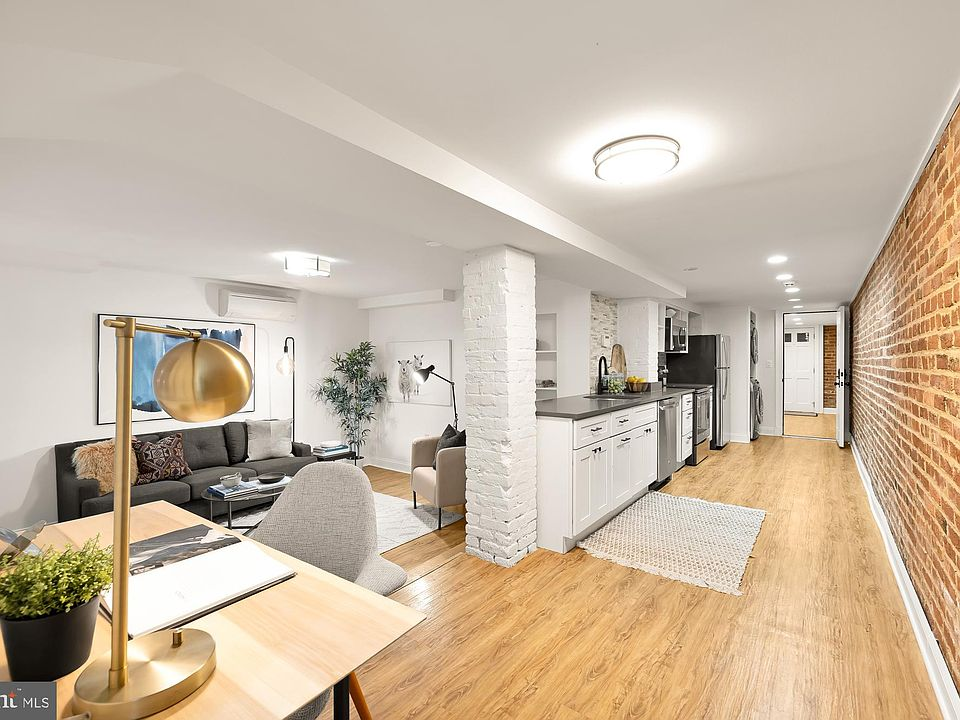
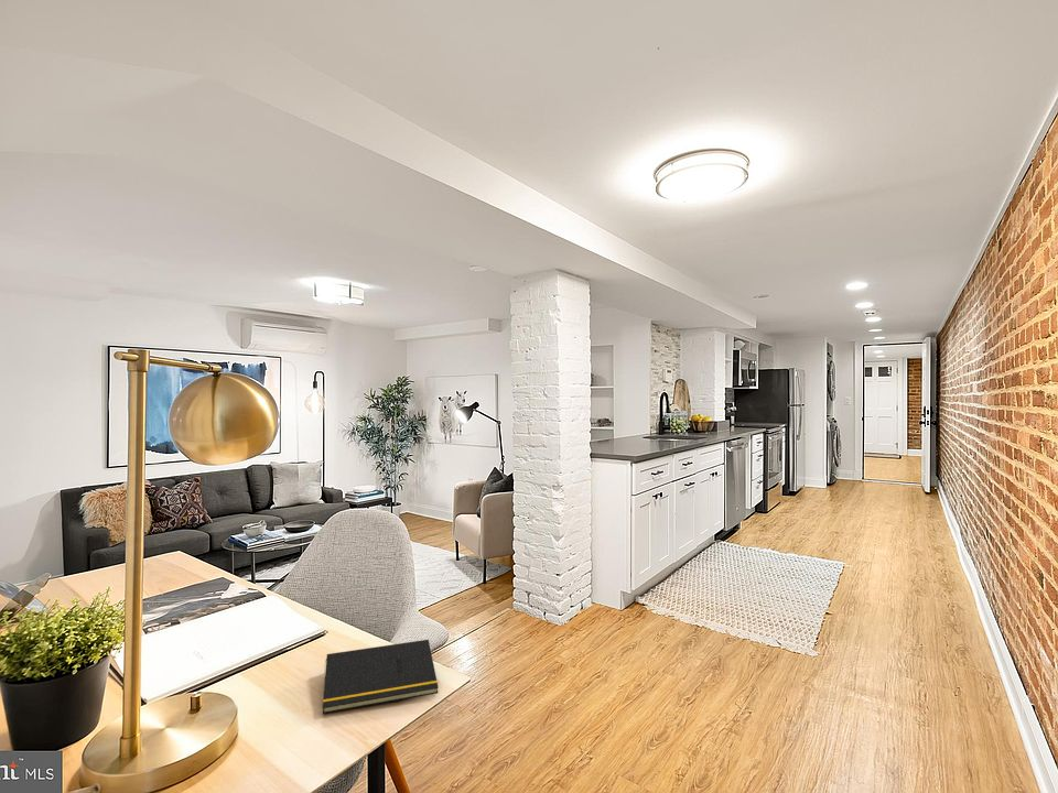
+ notepad [322,639,439,715]
